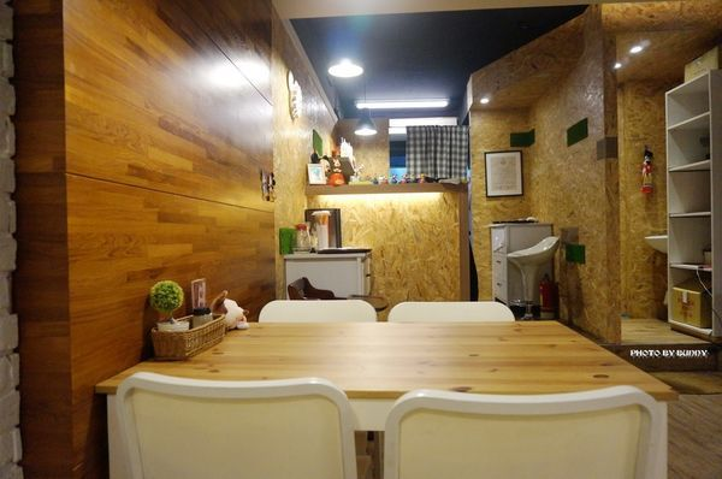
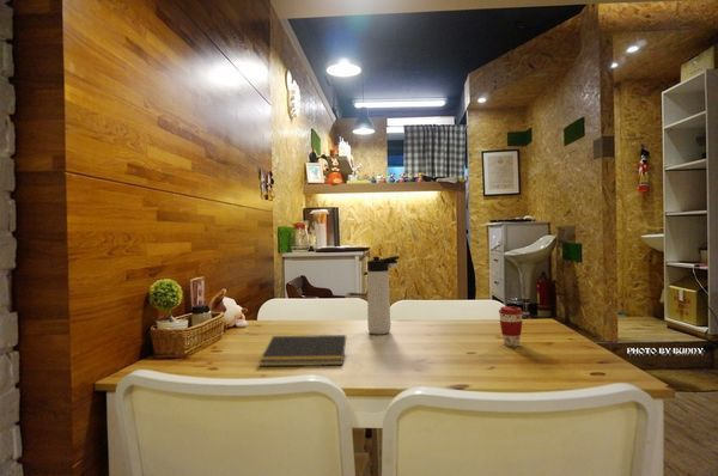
+ thermos bottle [366,255,401,335]
+ coffee cup [498,305,524,348]
+ notepad [258,334,347,367]
